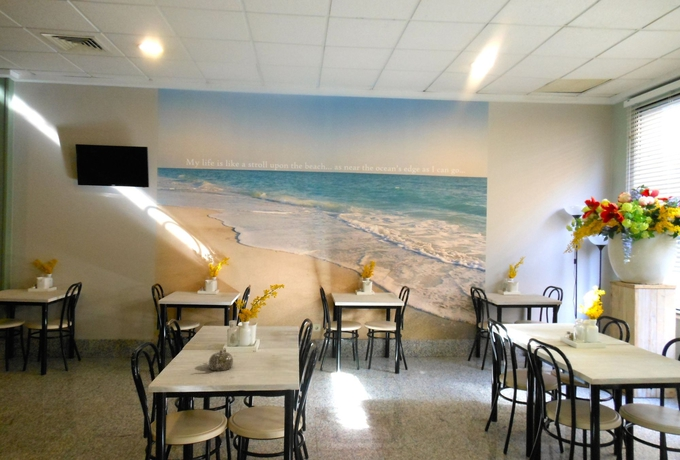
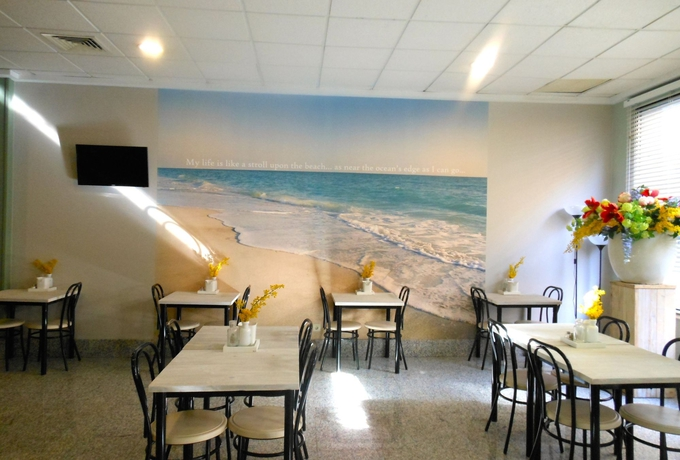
- teapot [208,347,234,372]
